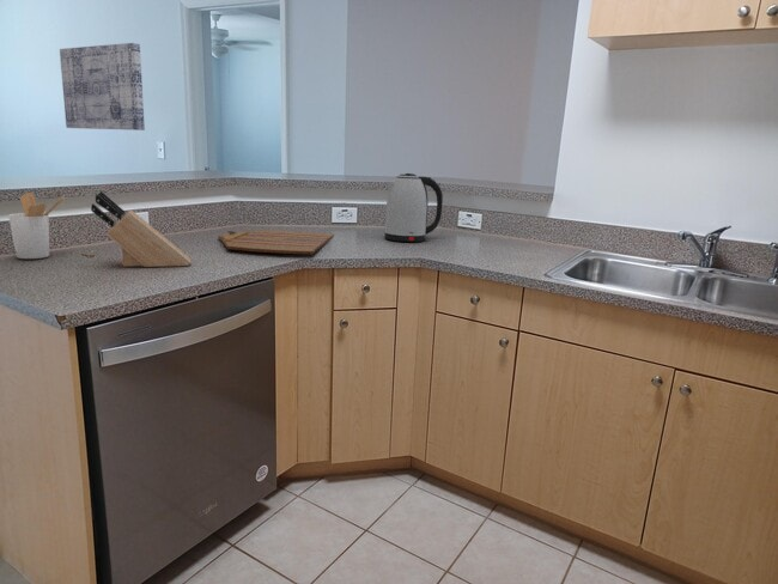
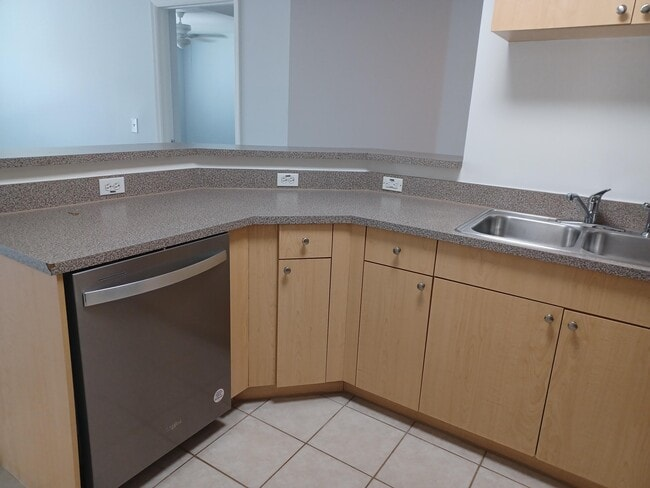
- knife block [90,190,192,268]
- utensil holder [7,191,66,260]
- cutting board [218,229,335,255]
- kettle [383,172,444,243]
- wall art [59,42,146,132]
